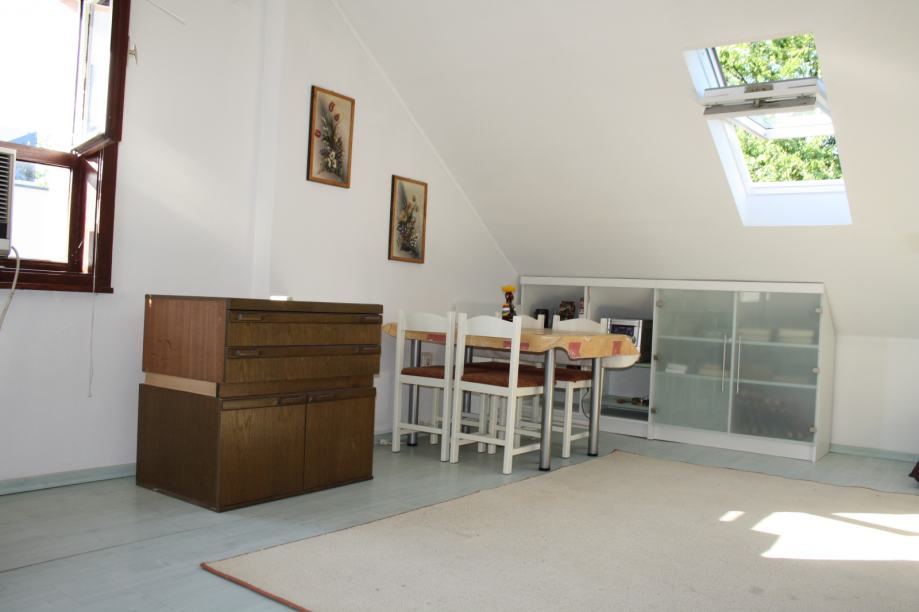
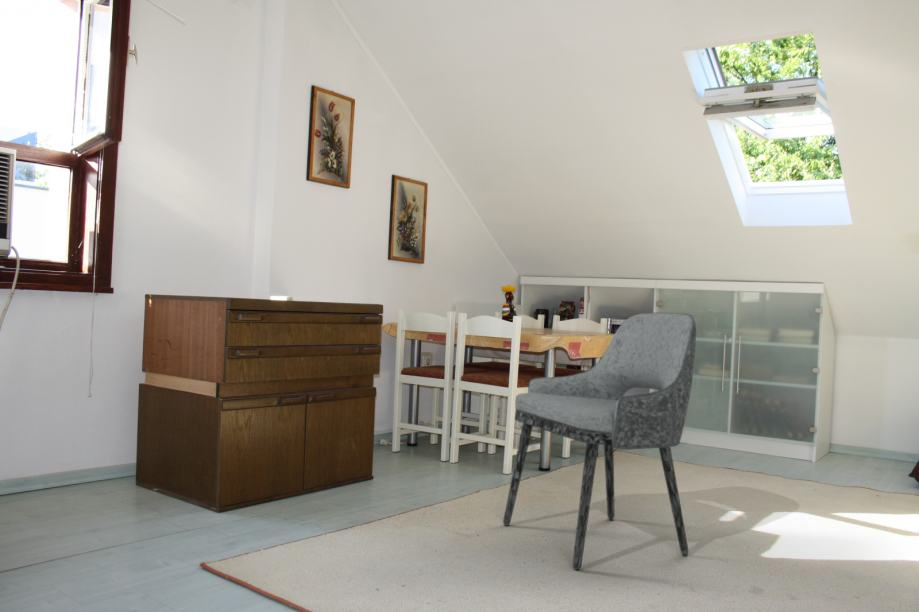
+ dining chair [502,312,697,571]
